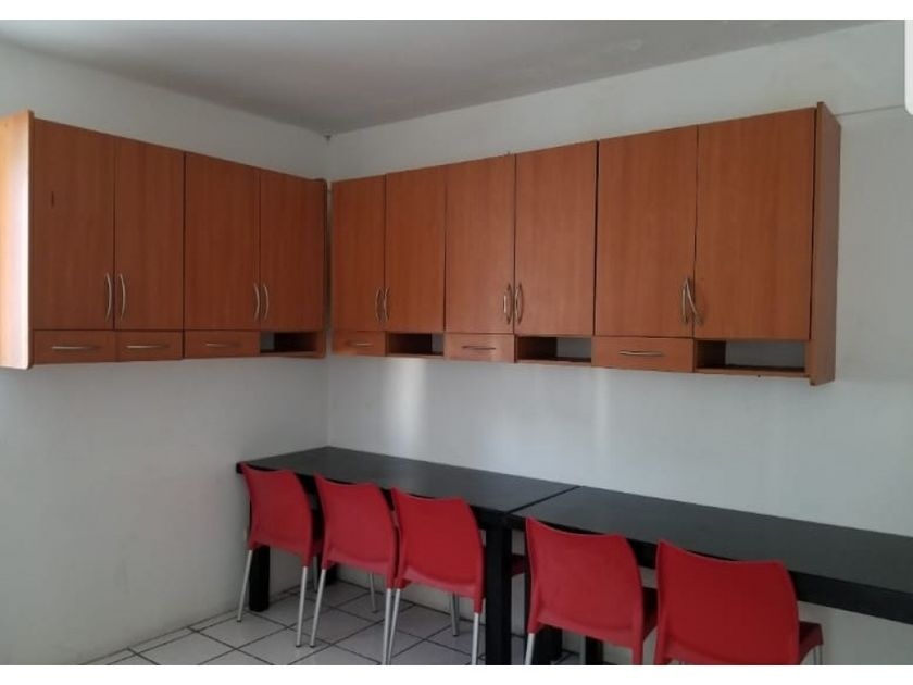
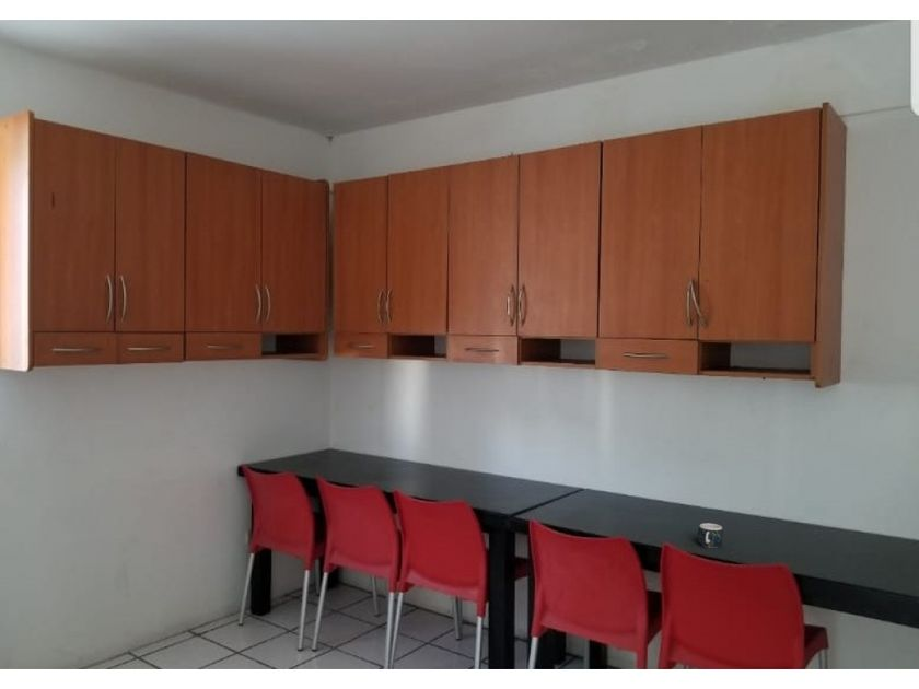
+ mug [697,522,724,549]
